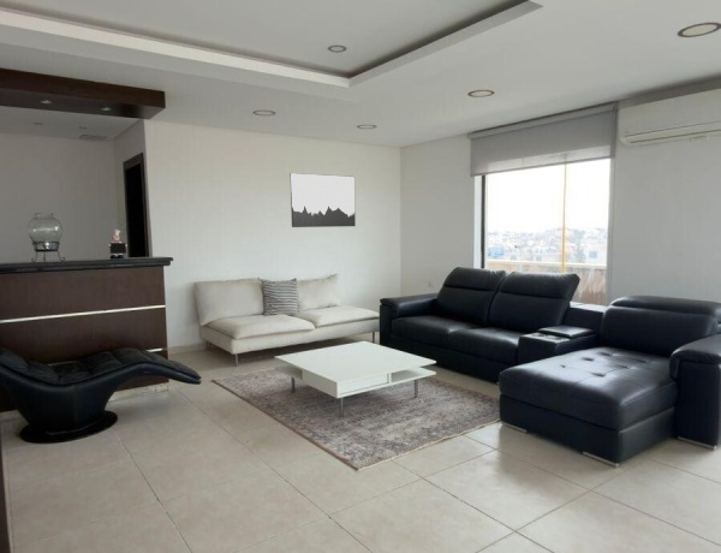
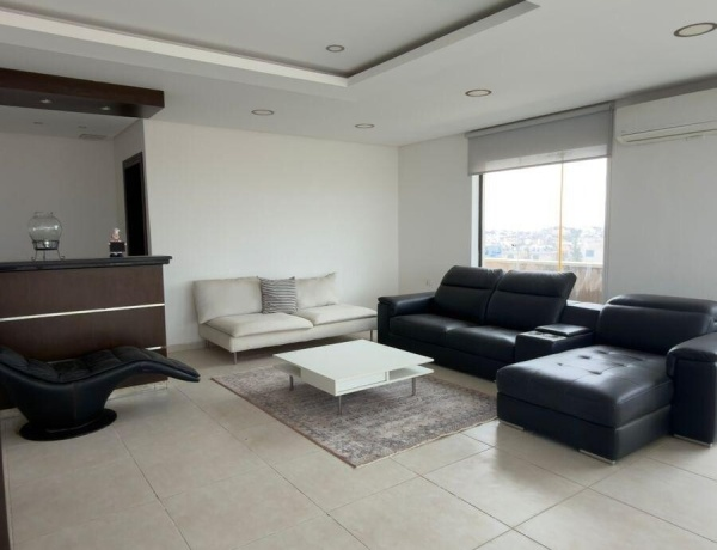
- wall art [290,172,357,228]
